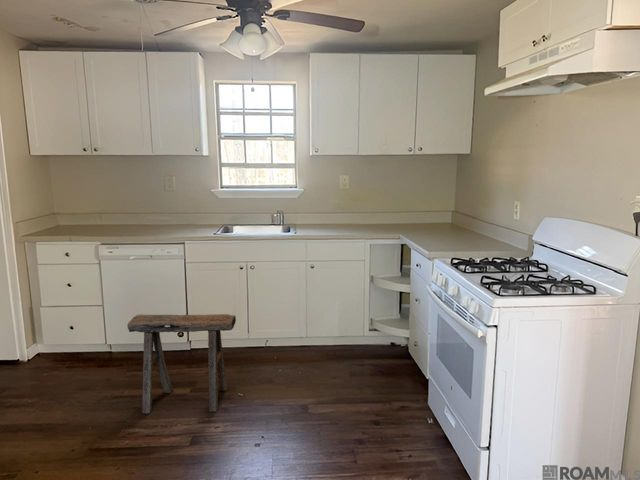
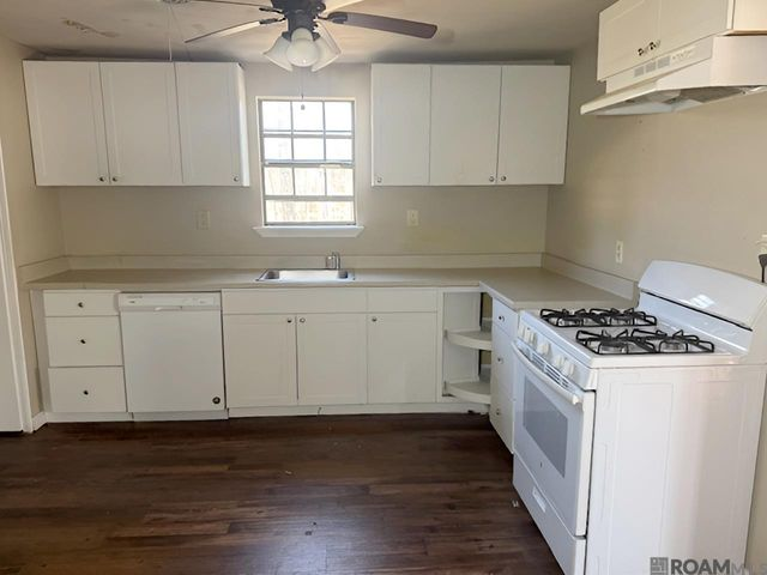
- stool [126,313,237,414]
